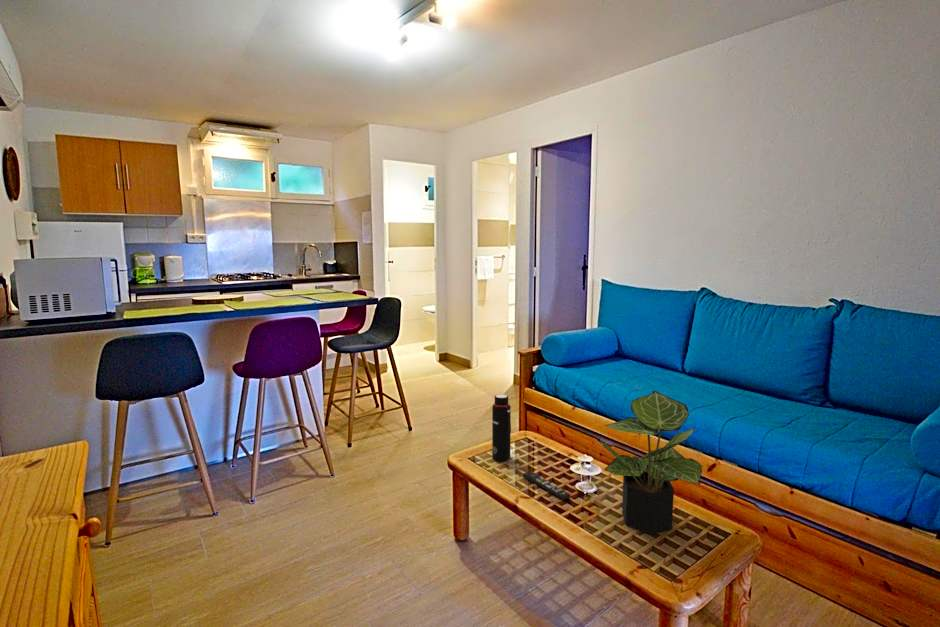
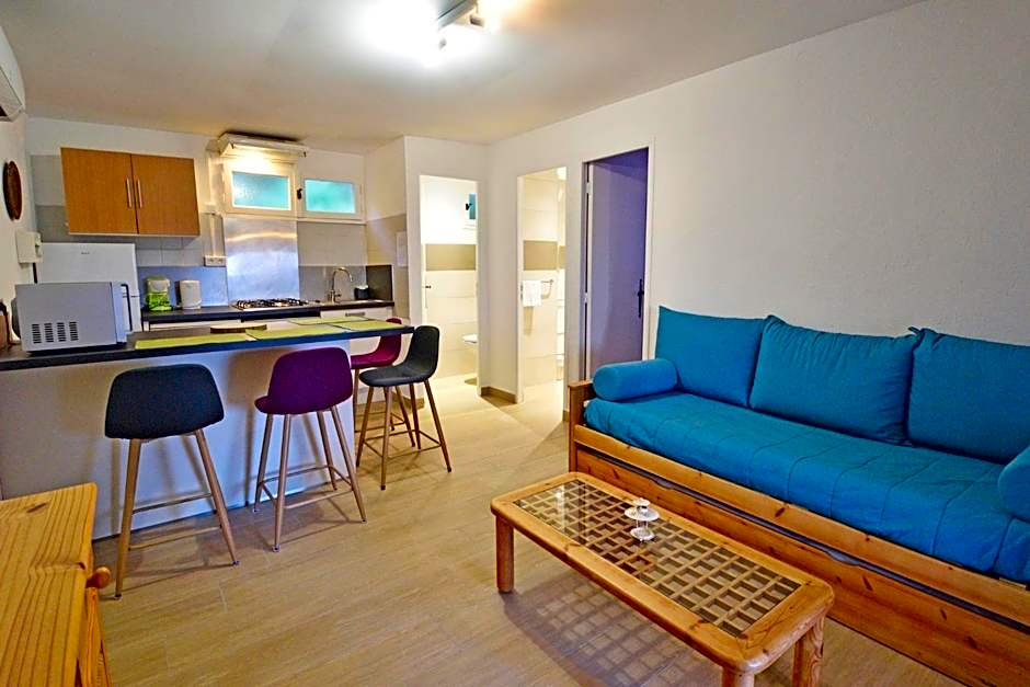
- potted plant [597,390,703,536]
- water bottle [491,393,512,462]
- remote control [521,470,572,501]
